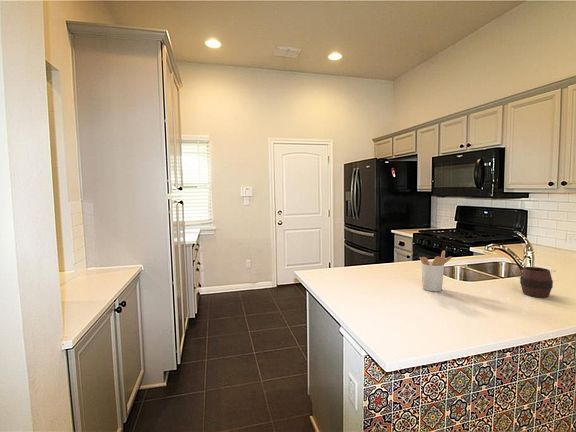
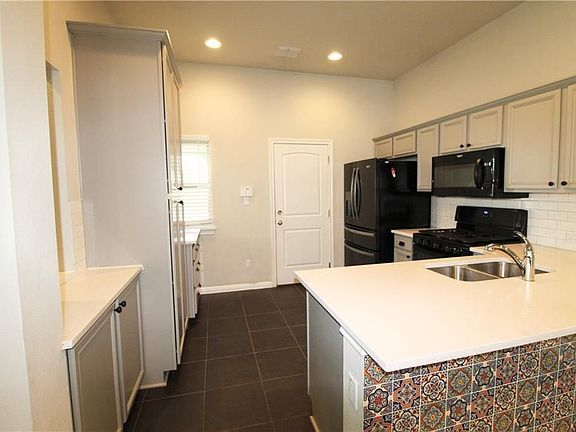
- utensil holder [418,250,453,292]
- cup [519,266,554,299]
